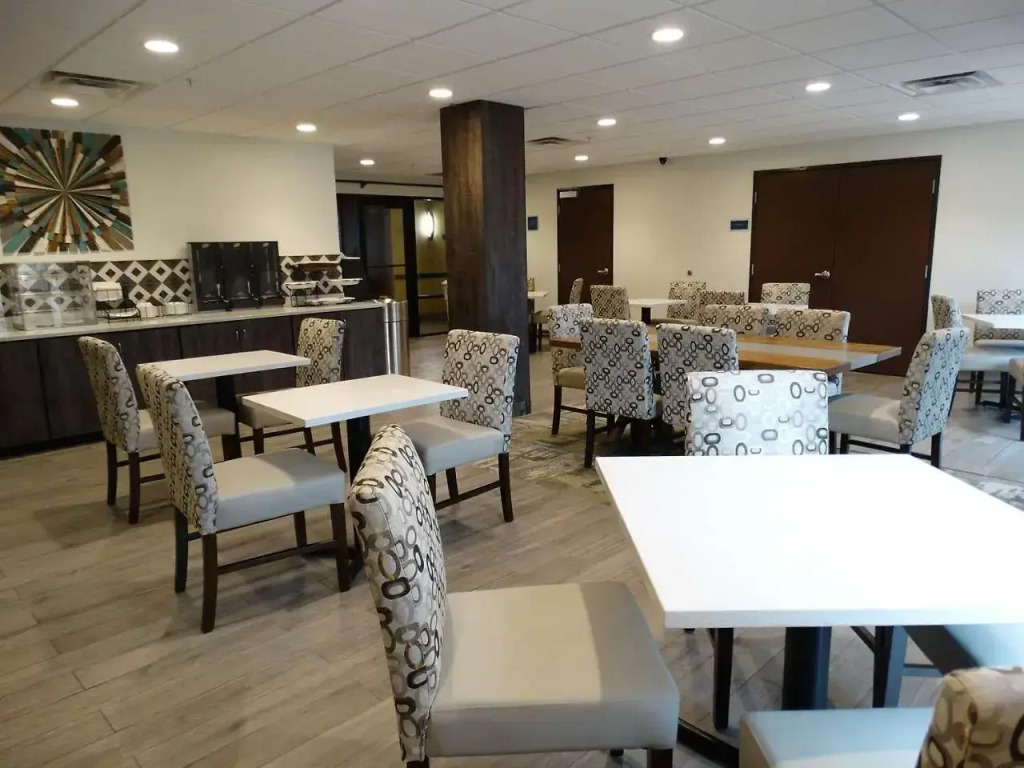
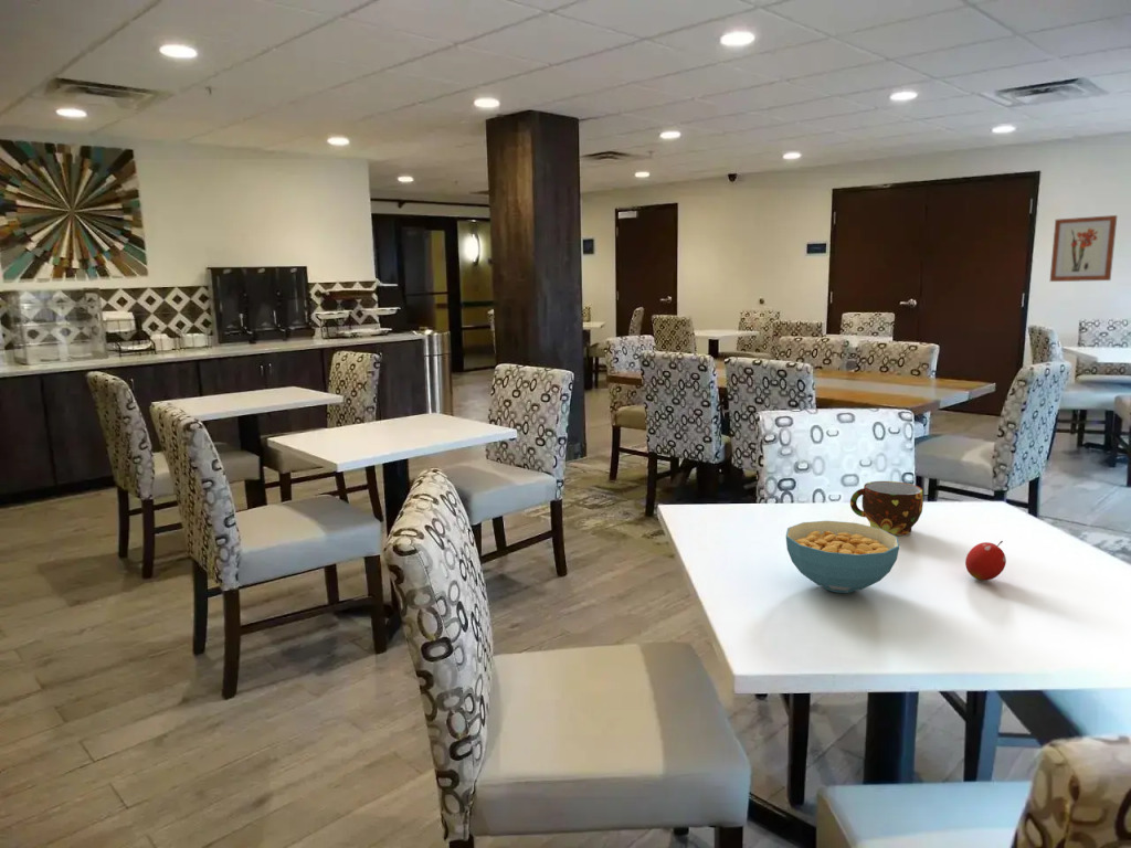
+ wall art [1049,214,1119,283]
+ fruit [964,540,1007,582]
+ cup [849,480,924,537]
+ cereal bowl [785,520,900,594]
